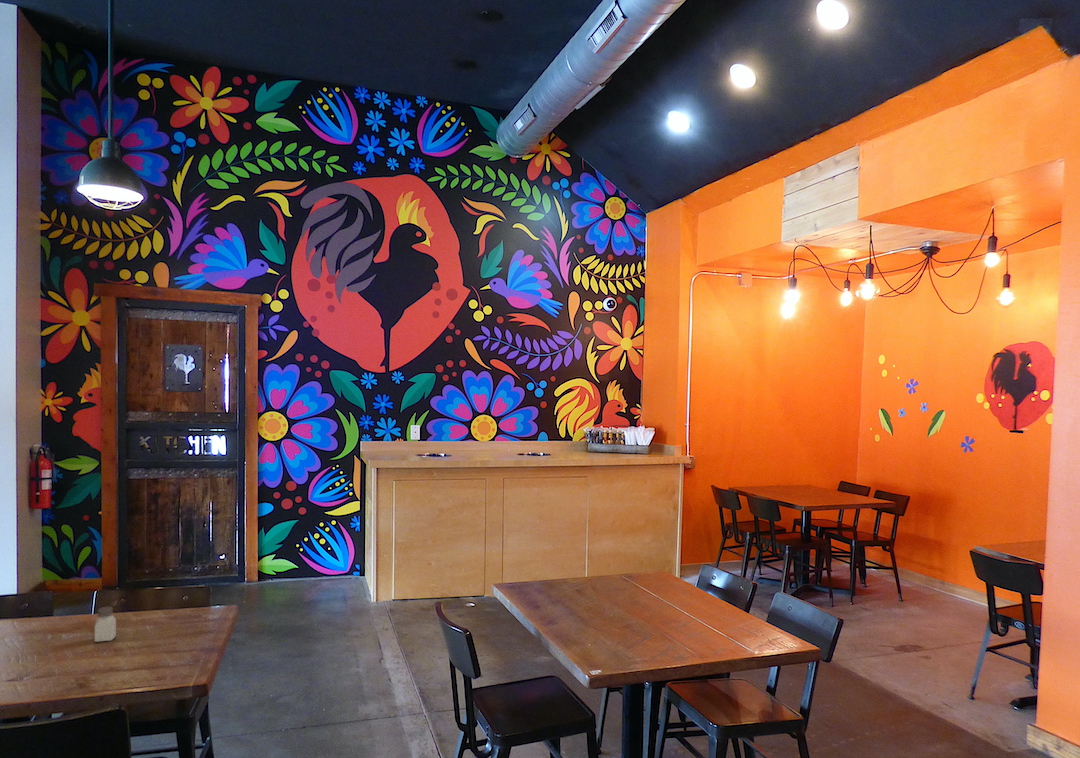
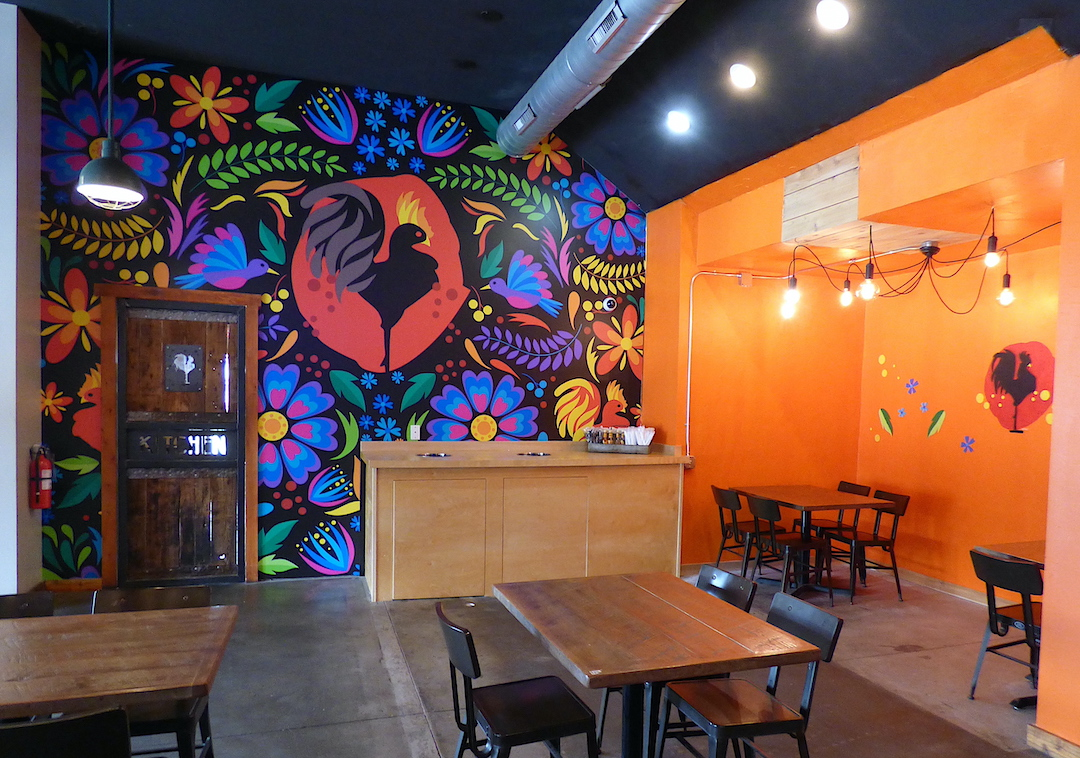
- saltshaker [94,606,117,643]
